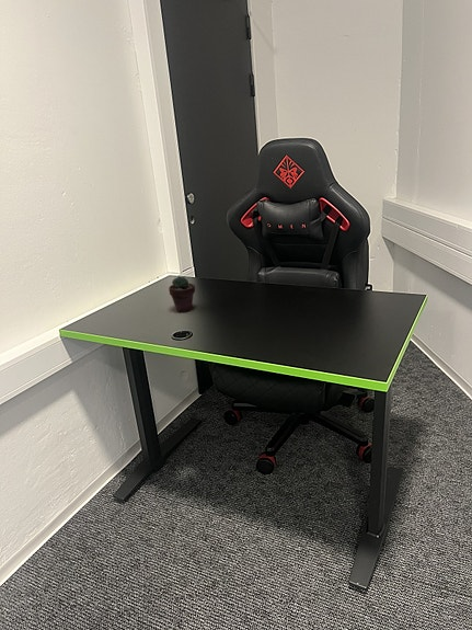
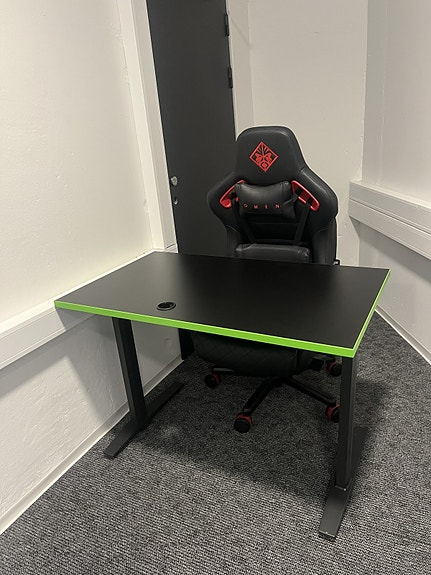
- potted succulent [168,275,196,313]
